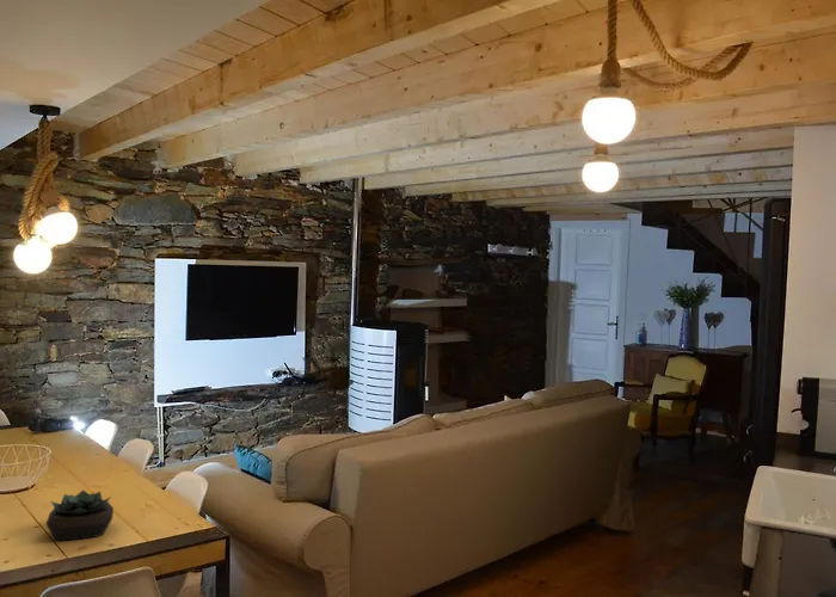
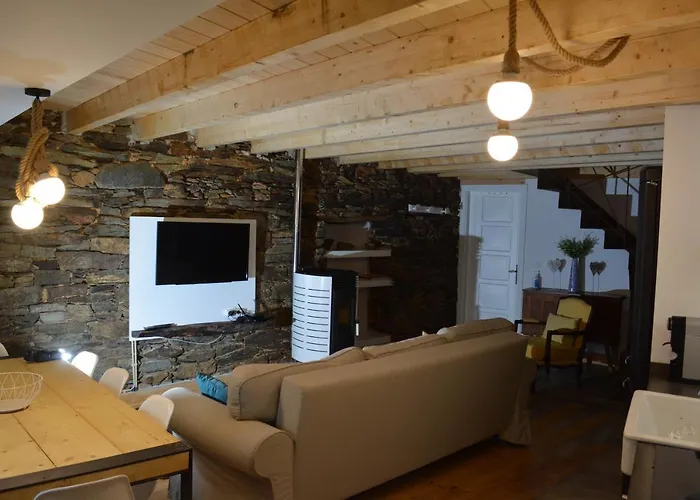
- succulent plant [45,490,115,542]
